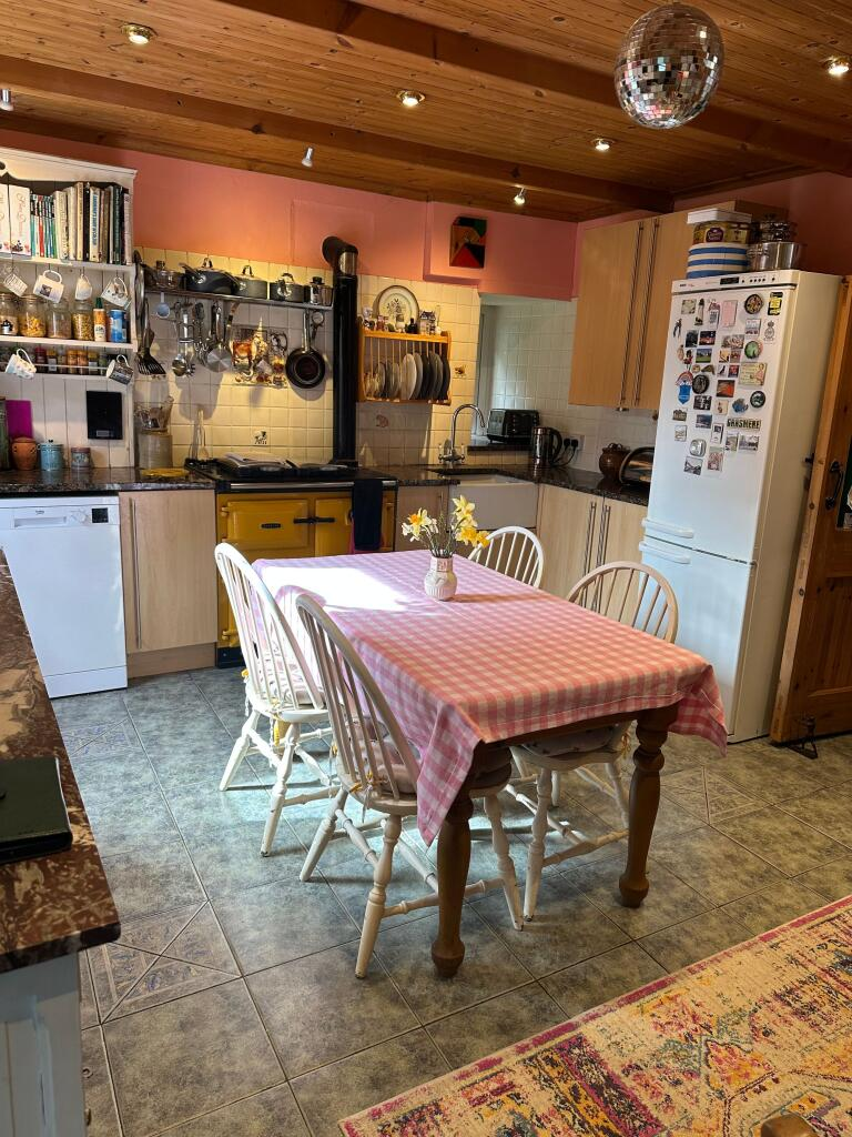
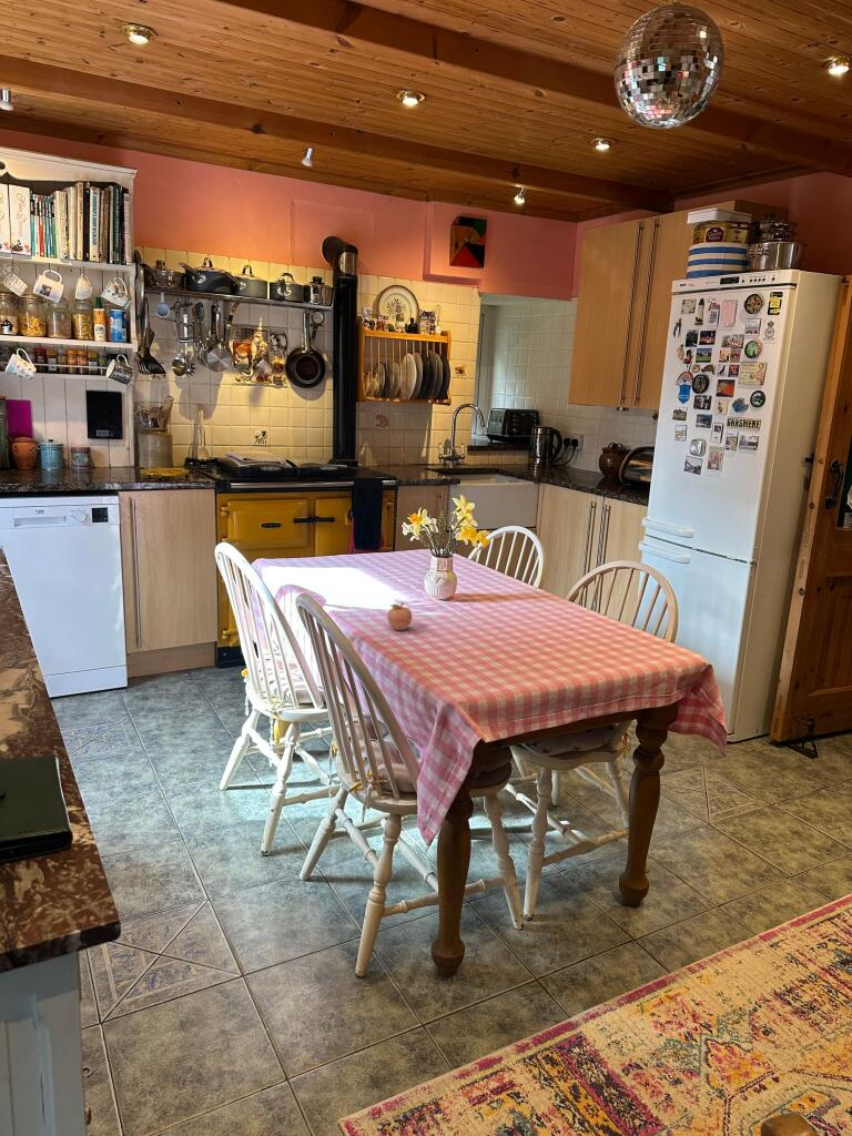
+ fruit [386,601,413,631]
